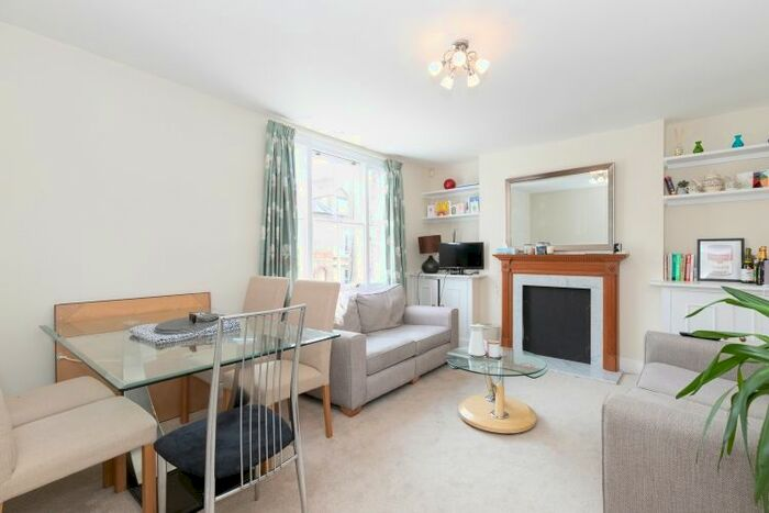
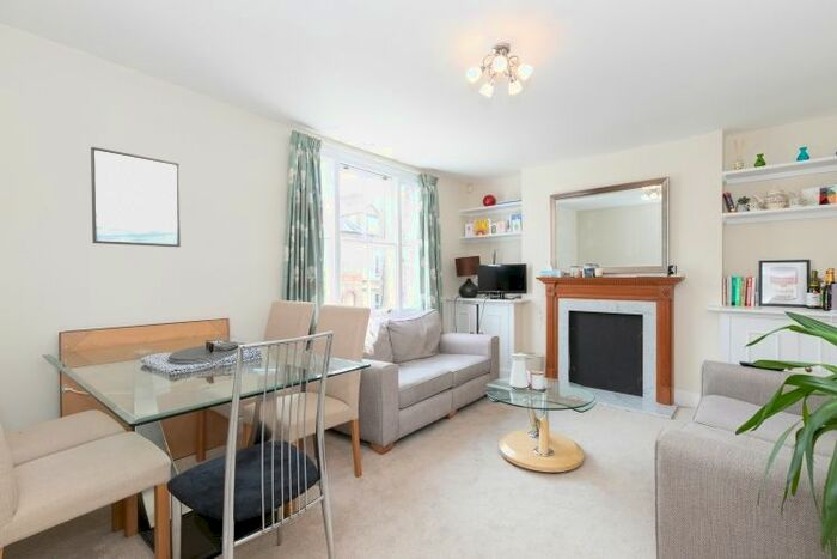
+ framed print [90,146,182,248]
